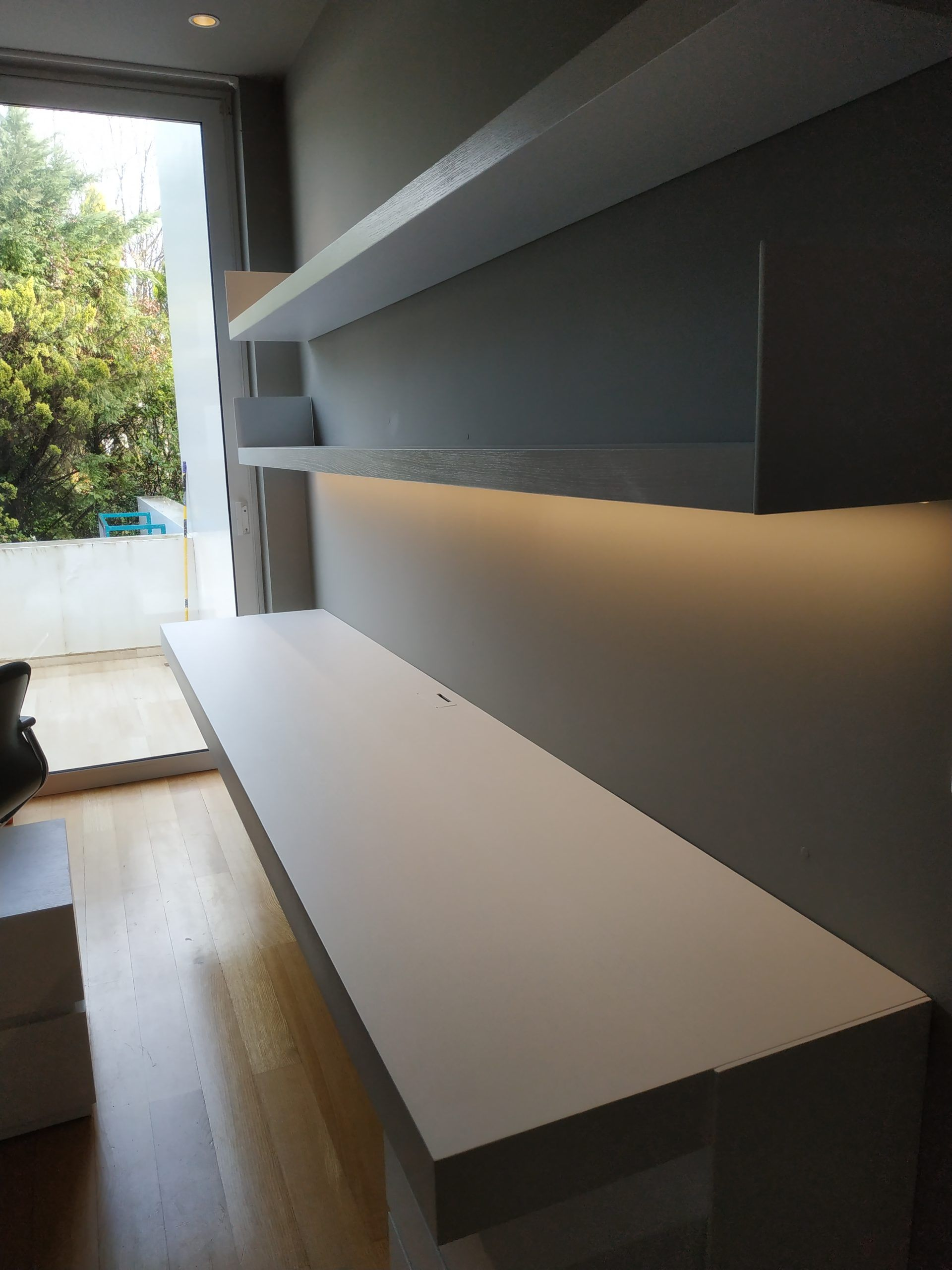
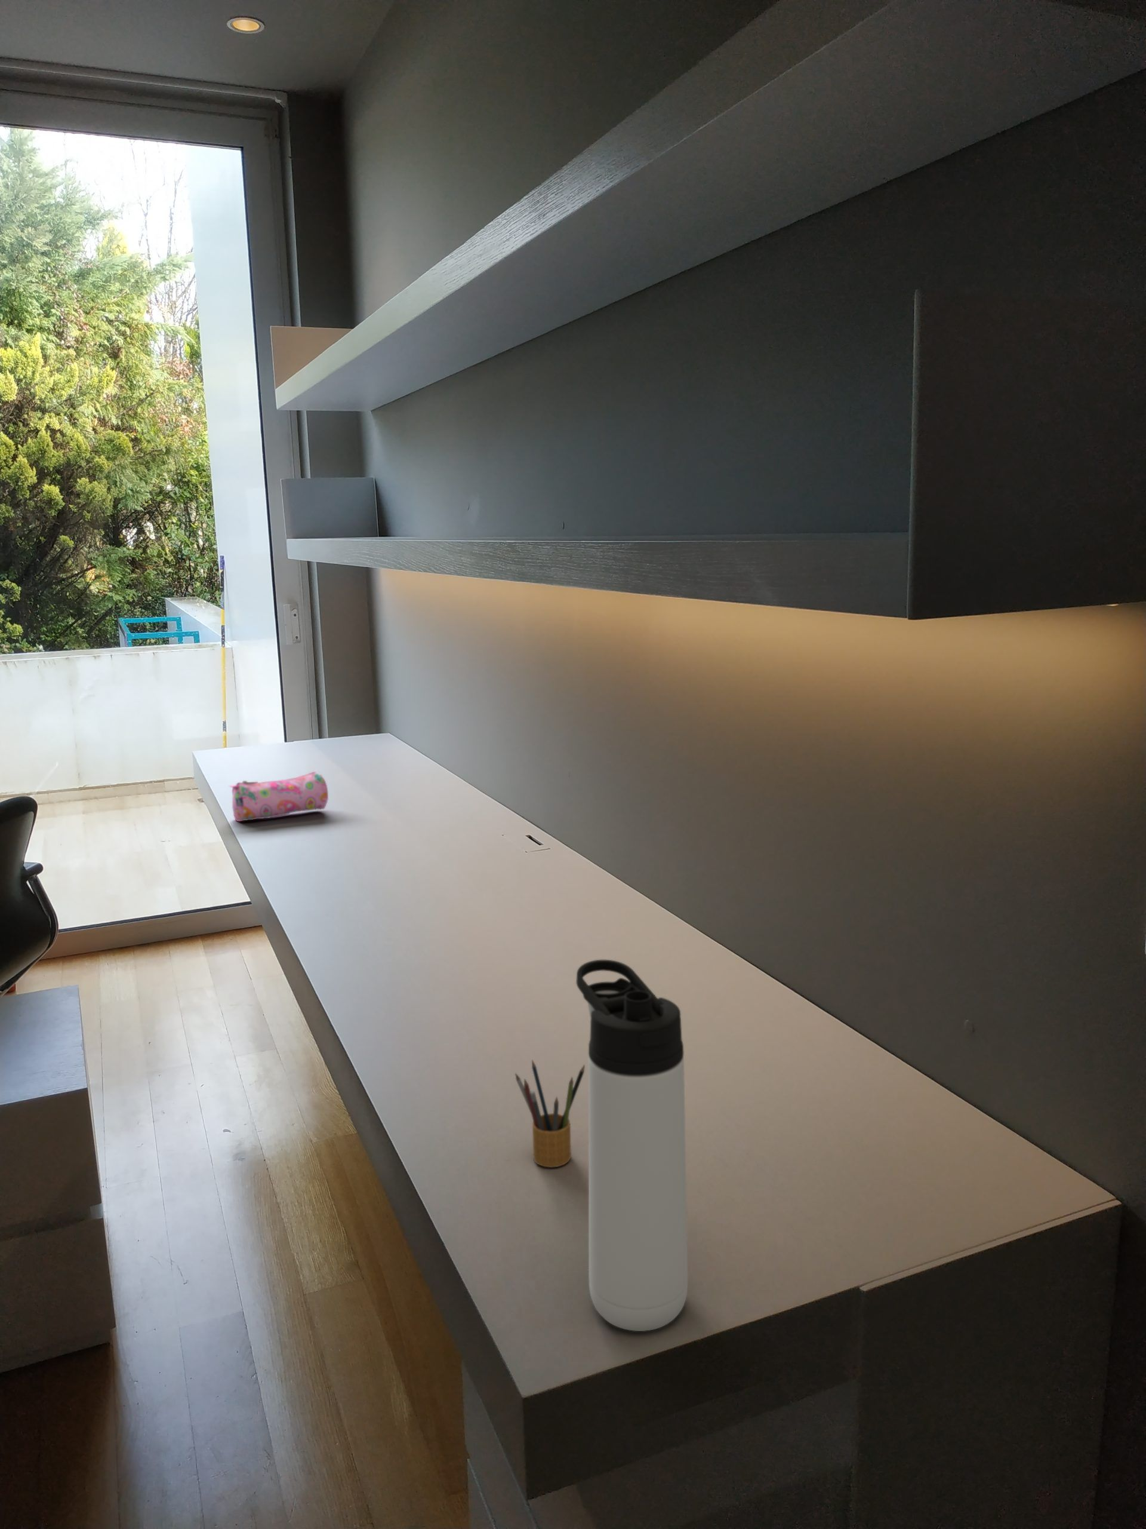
+ thermos bottle [575,960,689,1332]
+ pencil case [229,771,329,822]
+ pencil box [514,1059,585,1168]
